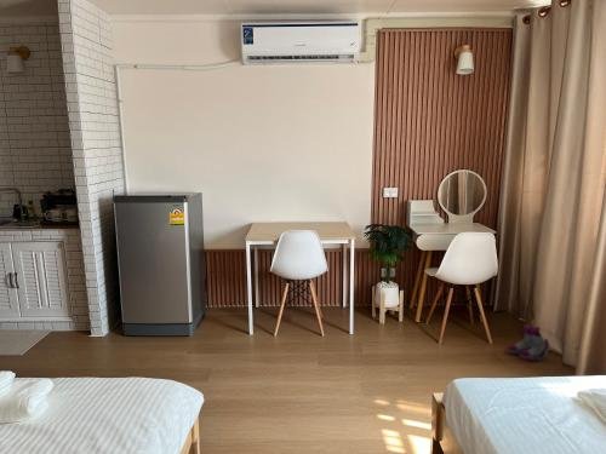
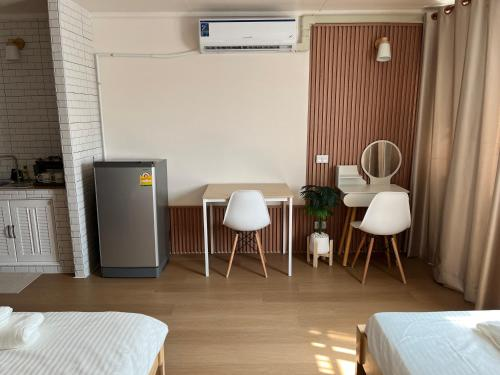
- boots [507,324,551,362]
